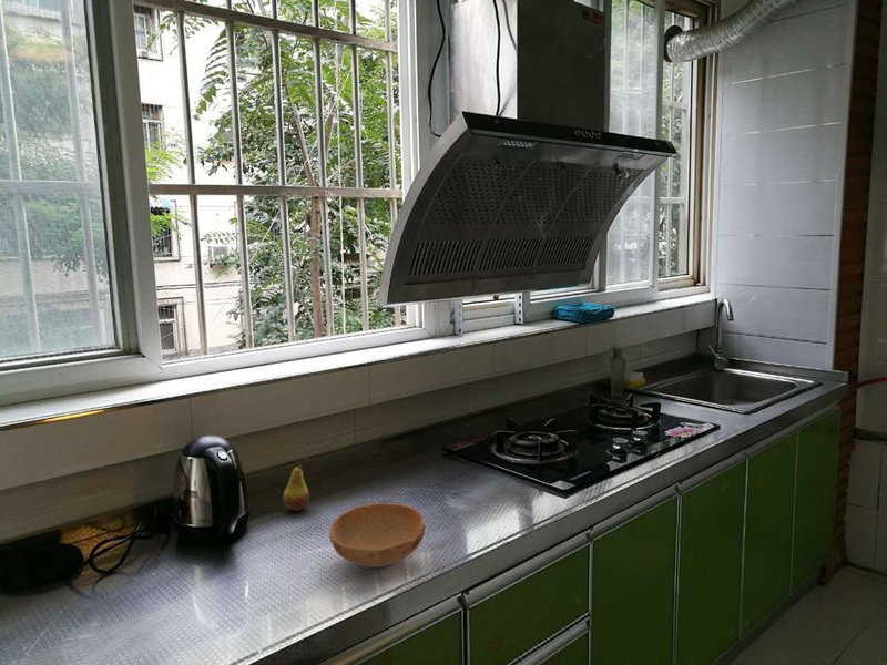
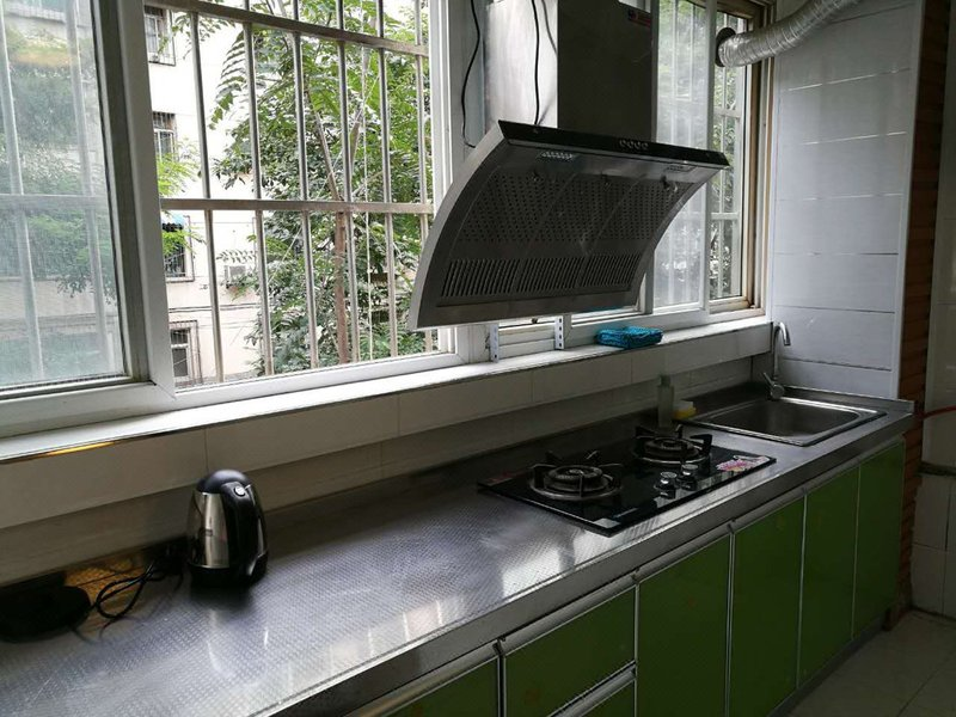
- bowl [328,502,426,569]
- fruit [282,457,310,512]
